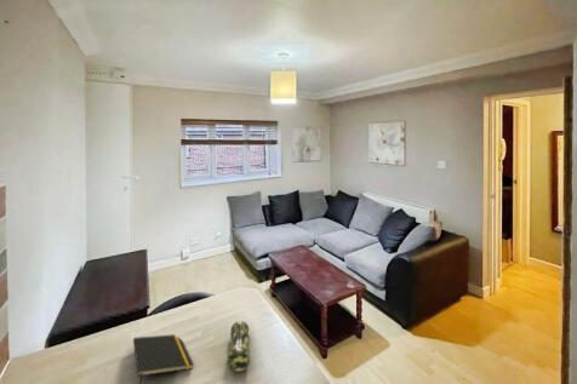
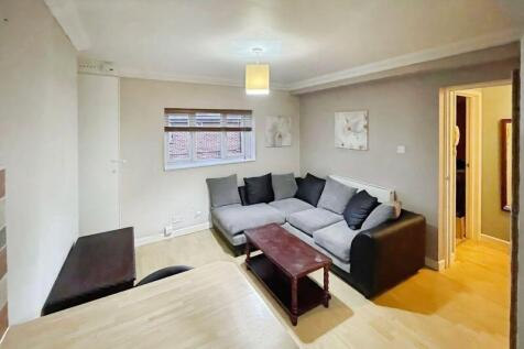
- pencil case [227,320,251,373]
- notepad [132,333,194,384]
